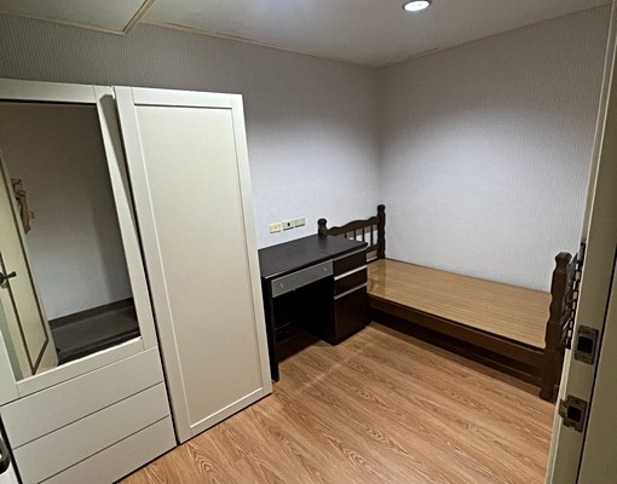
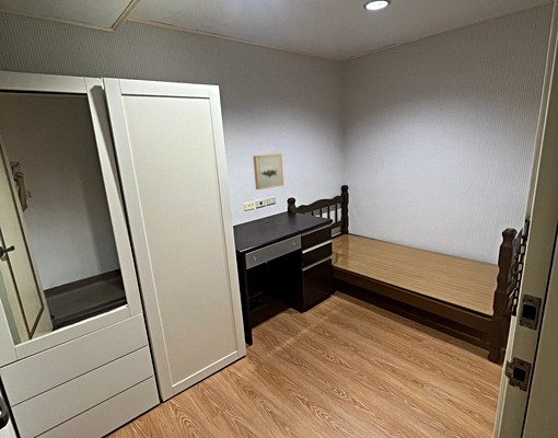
+ wall art [253,152,284,191]
